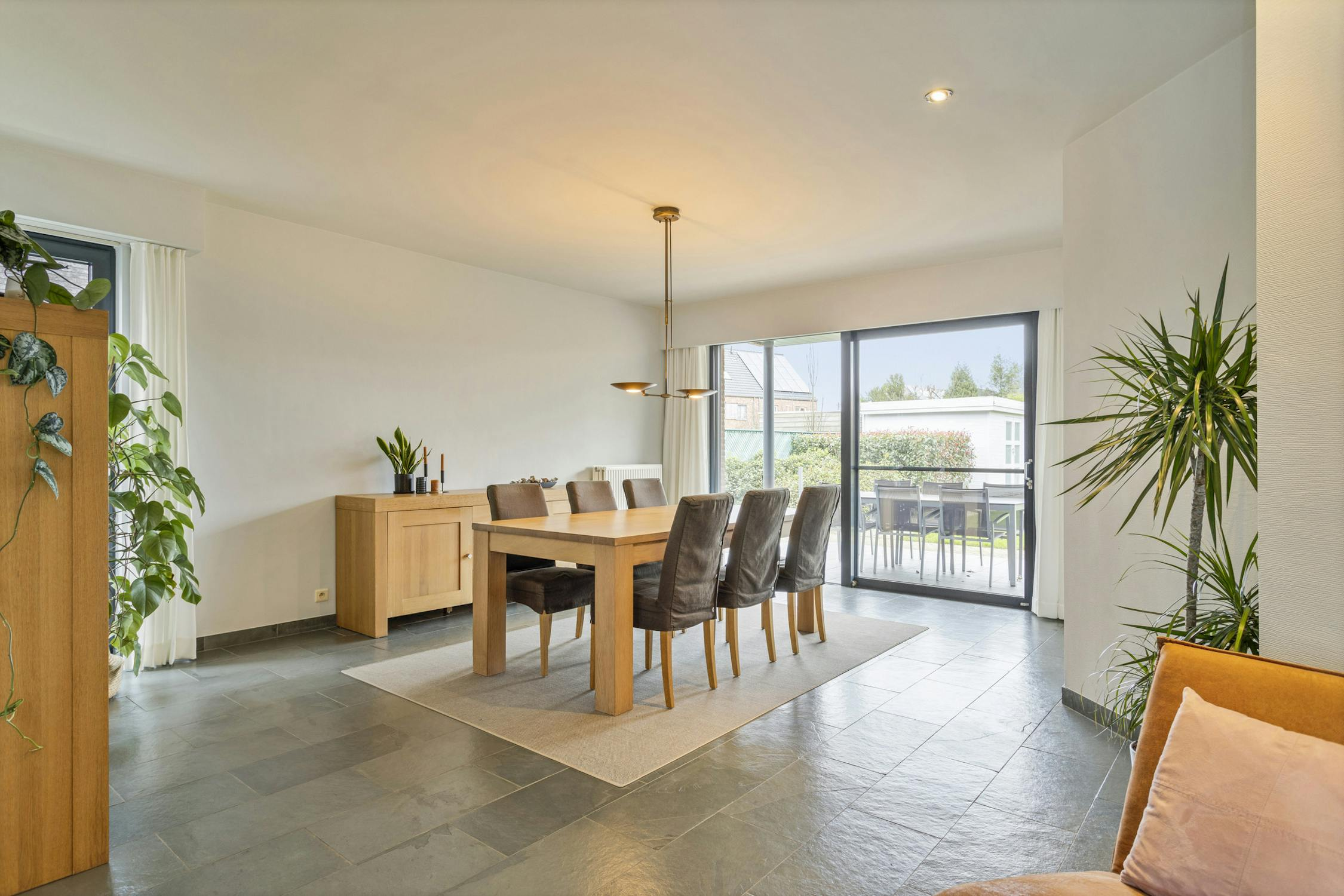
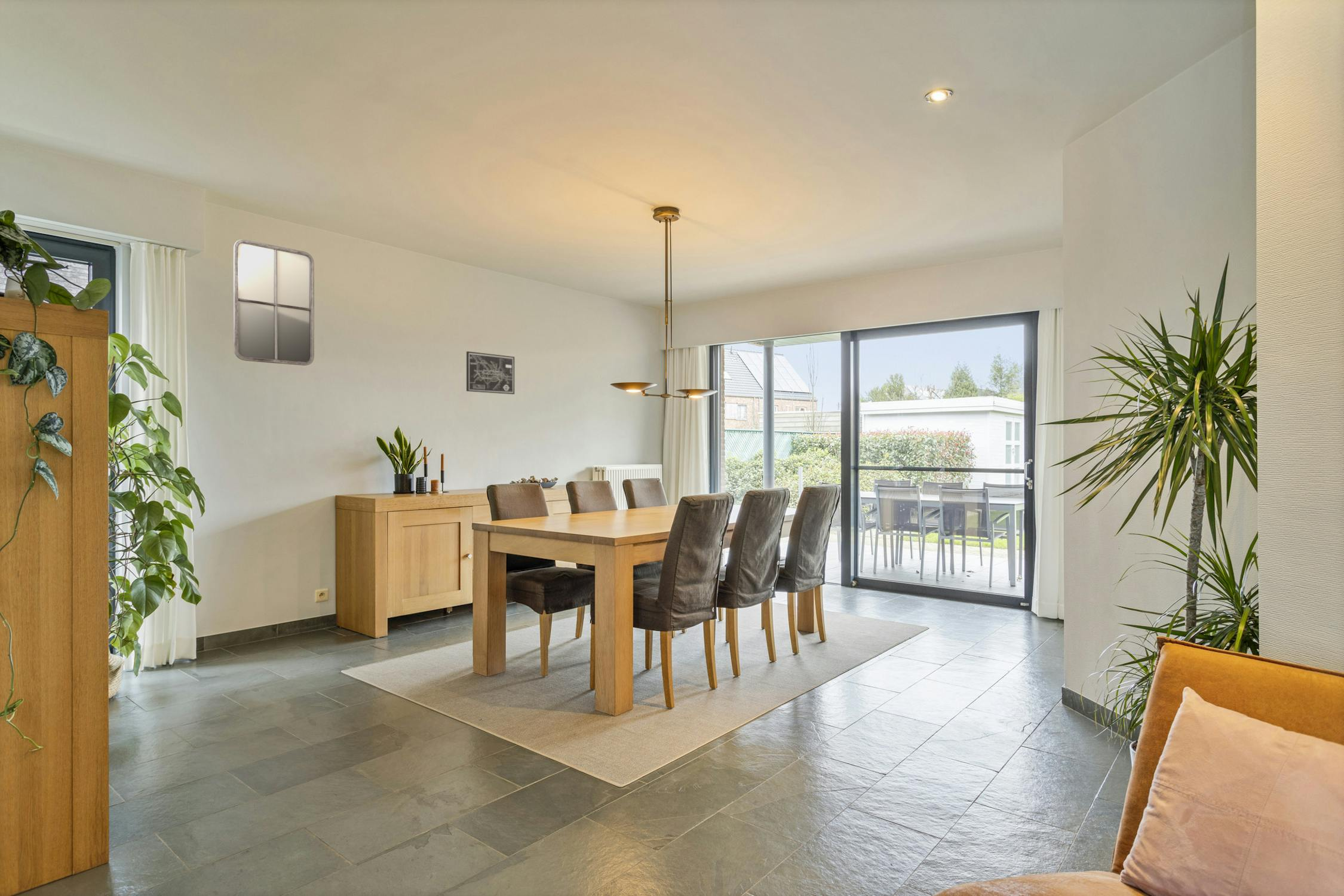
+ wall art [466,351,515,395]
+ home mirror [233,239,315,366]
